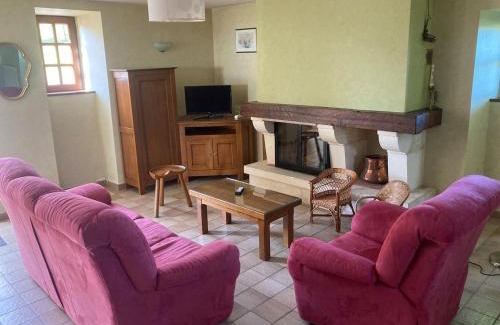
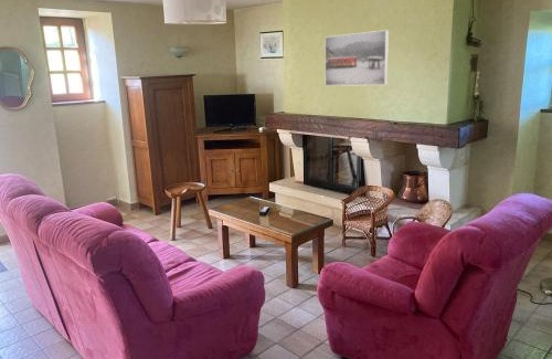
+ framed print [323,29,390,87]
